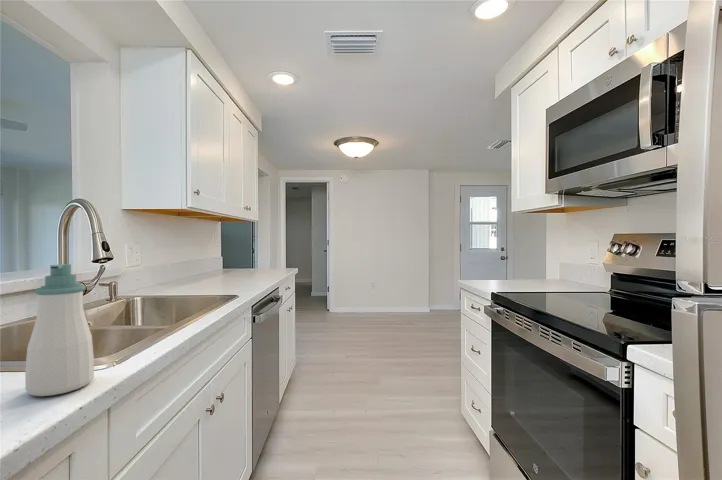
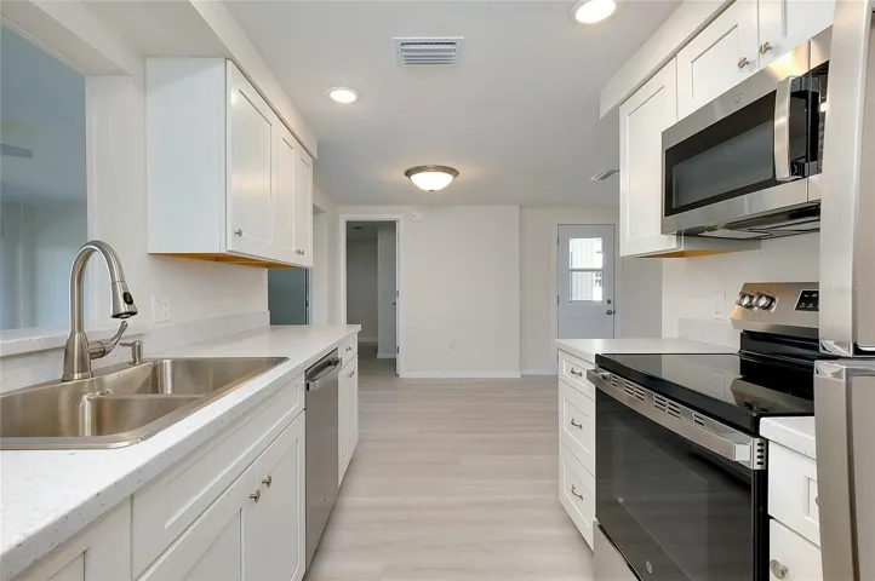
- soap bottle [24,263,95,397]
